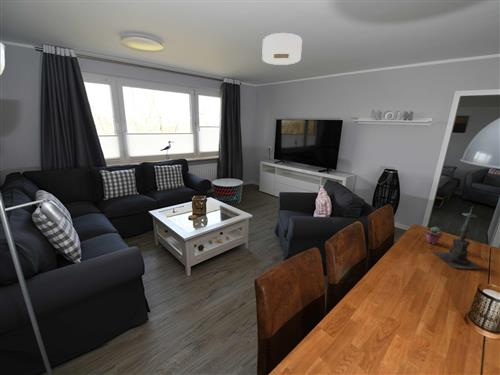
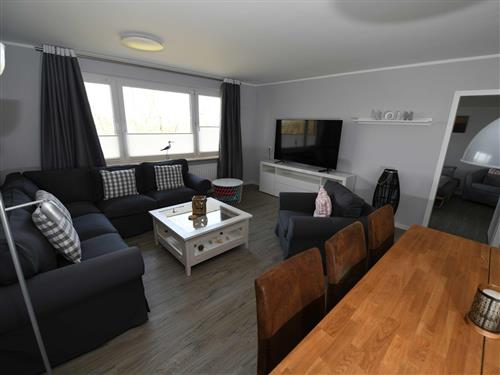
- potted succulent [425,226,443,245]
- candle holder [432,207,483,270]
- ceiling light [261,32,303,66]
